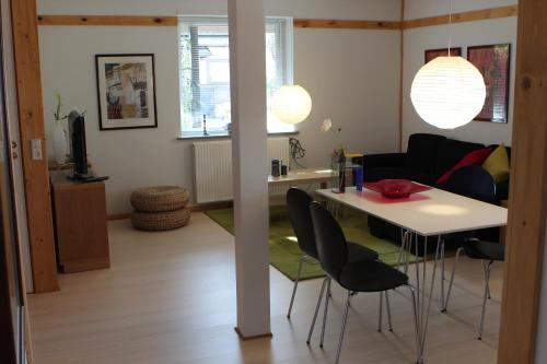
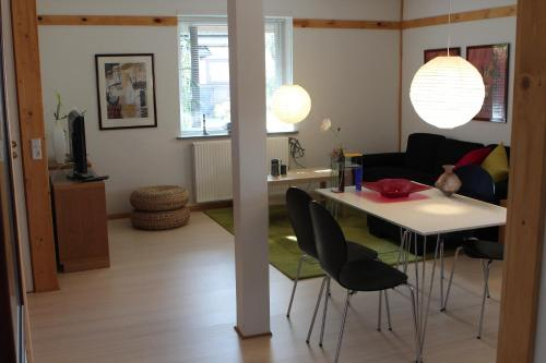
+ vase [435,165,463,197]
